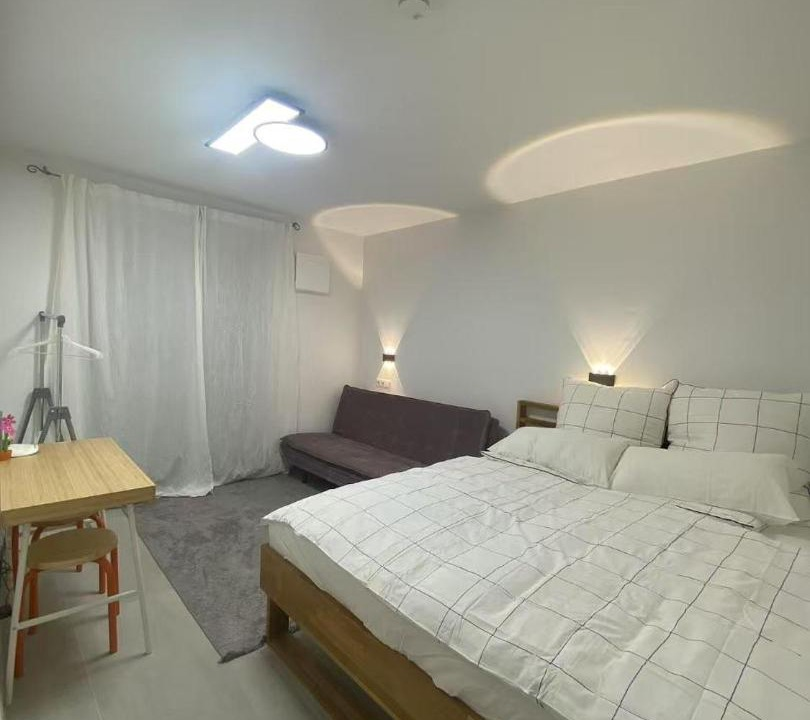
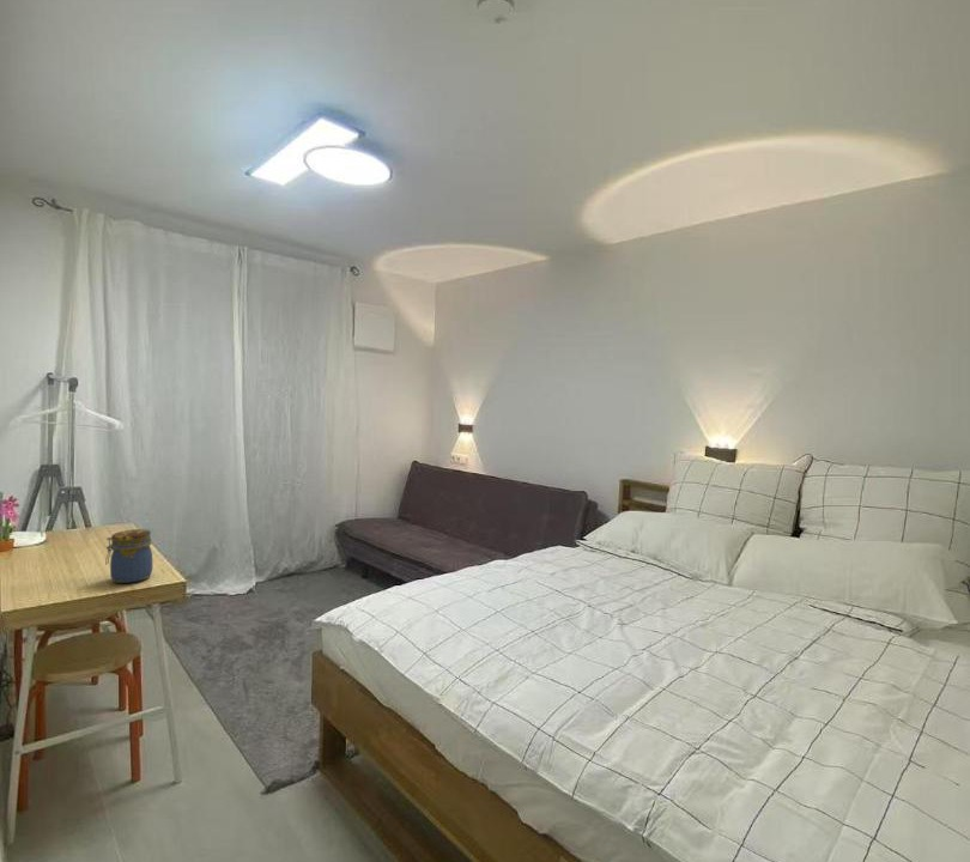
+ jar [104,528,153,584]
